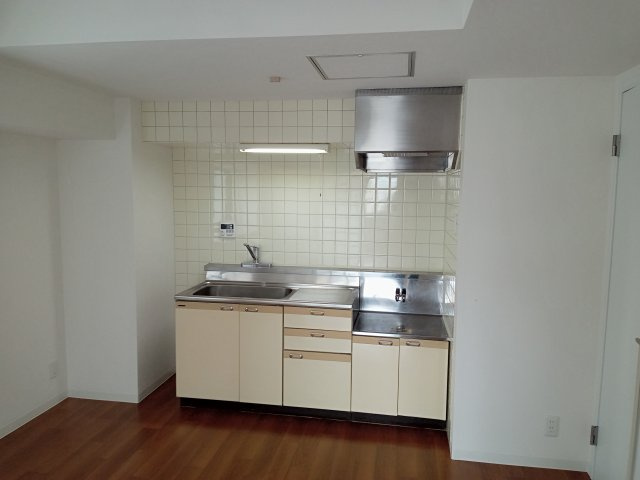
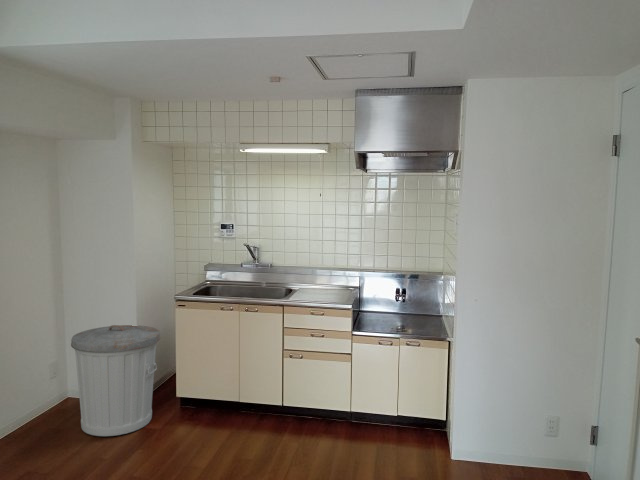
+ trash can [70,324,161,437]
